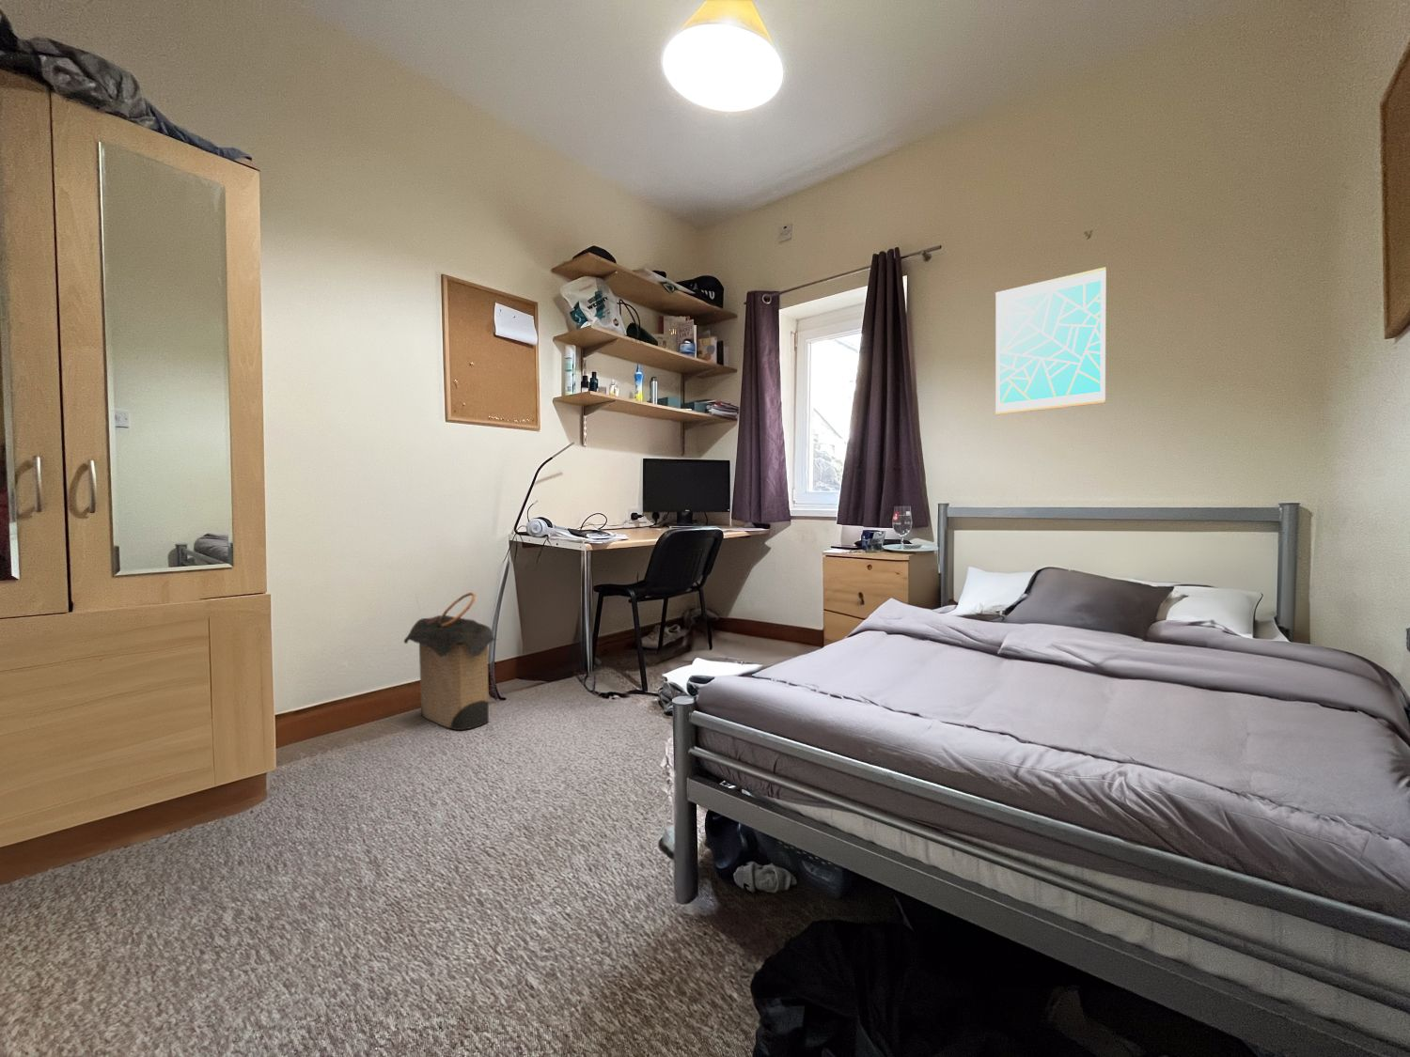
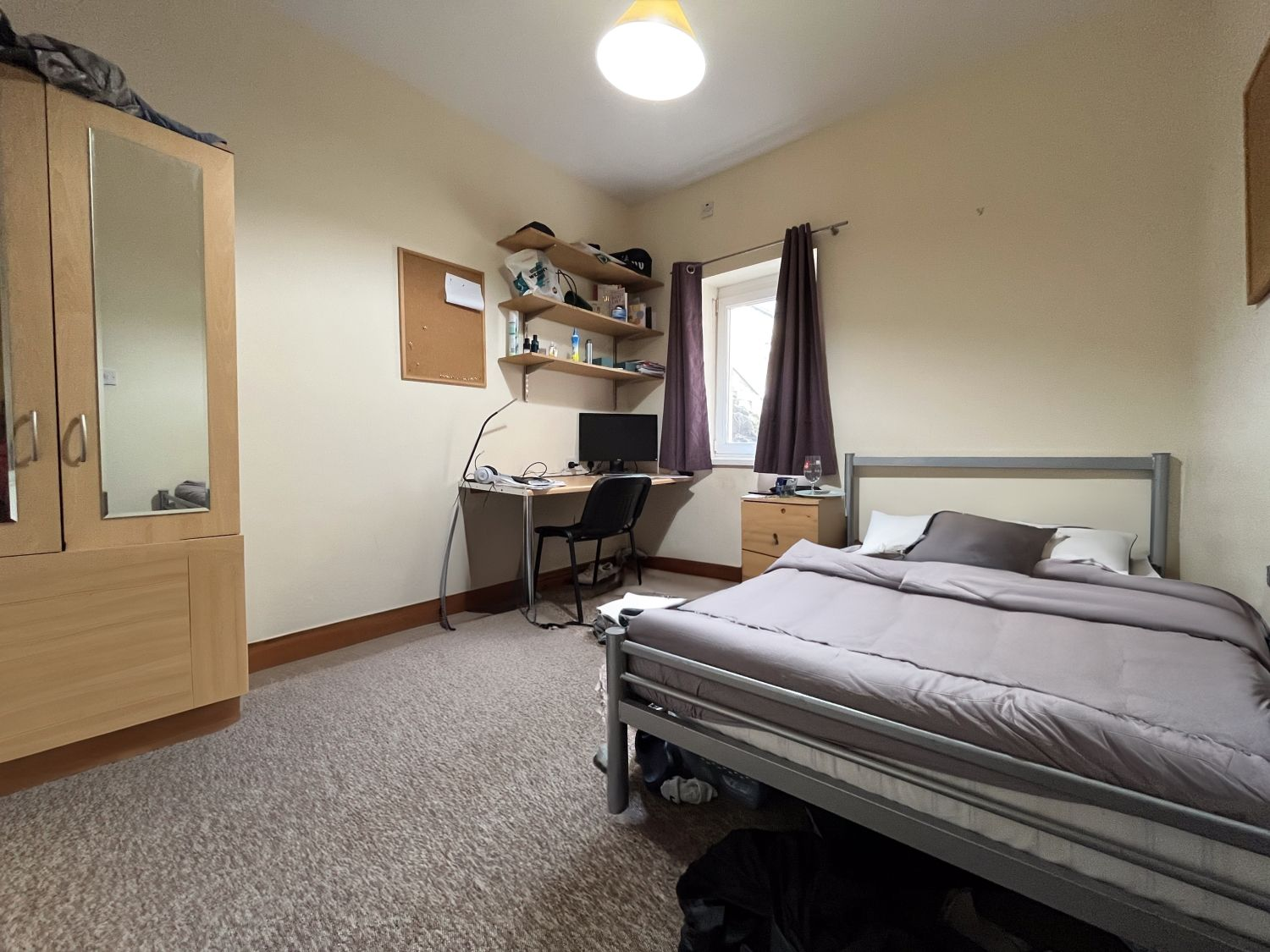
- laundry hamper [403,591,498,731]
- wall art [995,265,1107,415]
